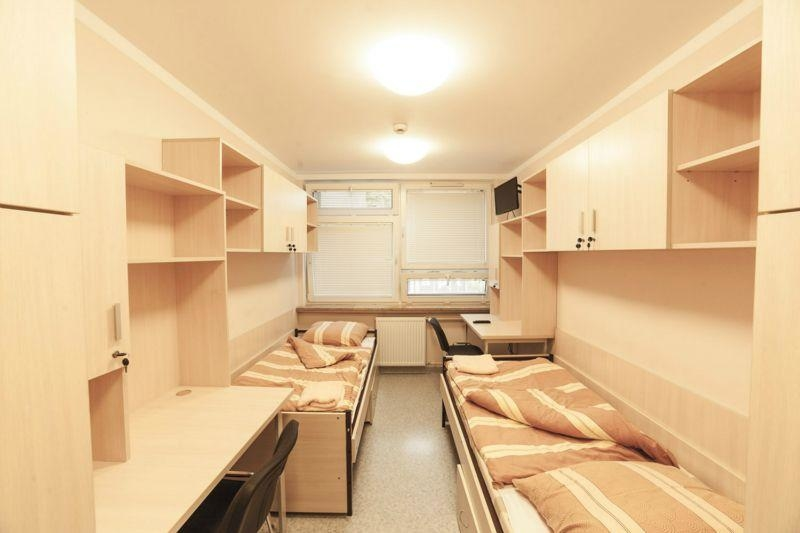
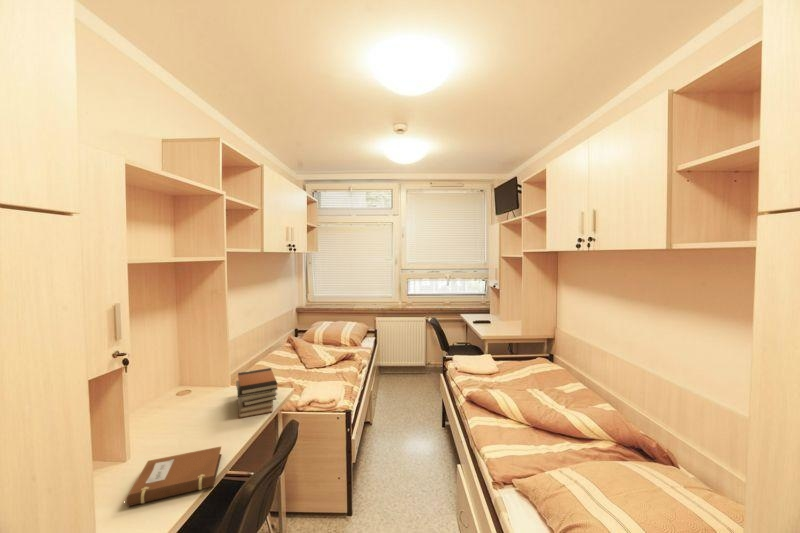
+ notebook [125,445,222,507]
+ book stack [235,367,279,419]
